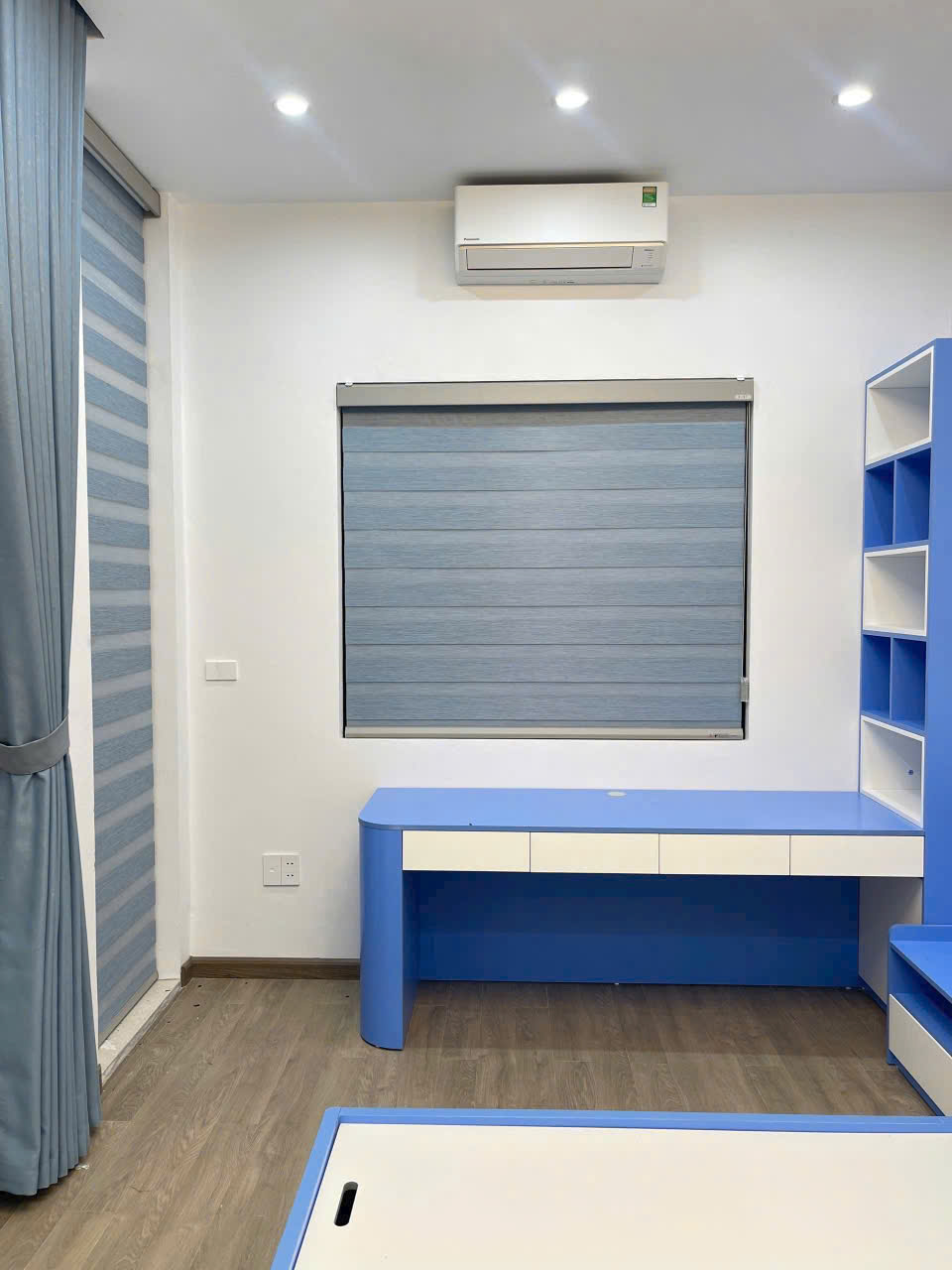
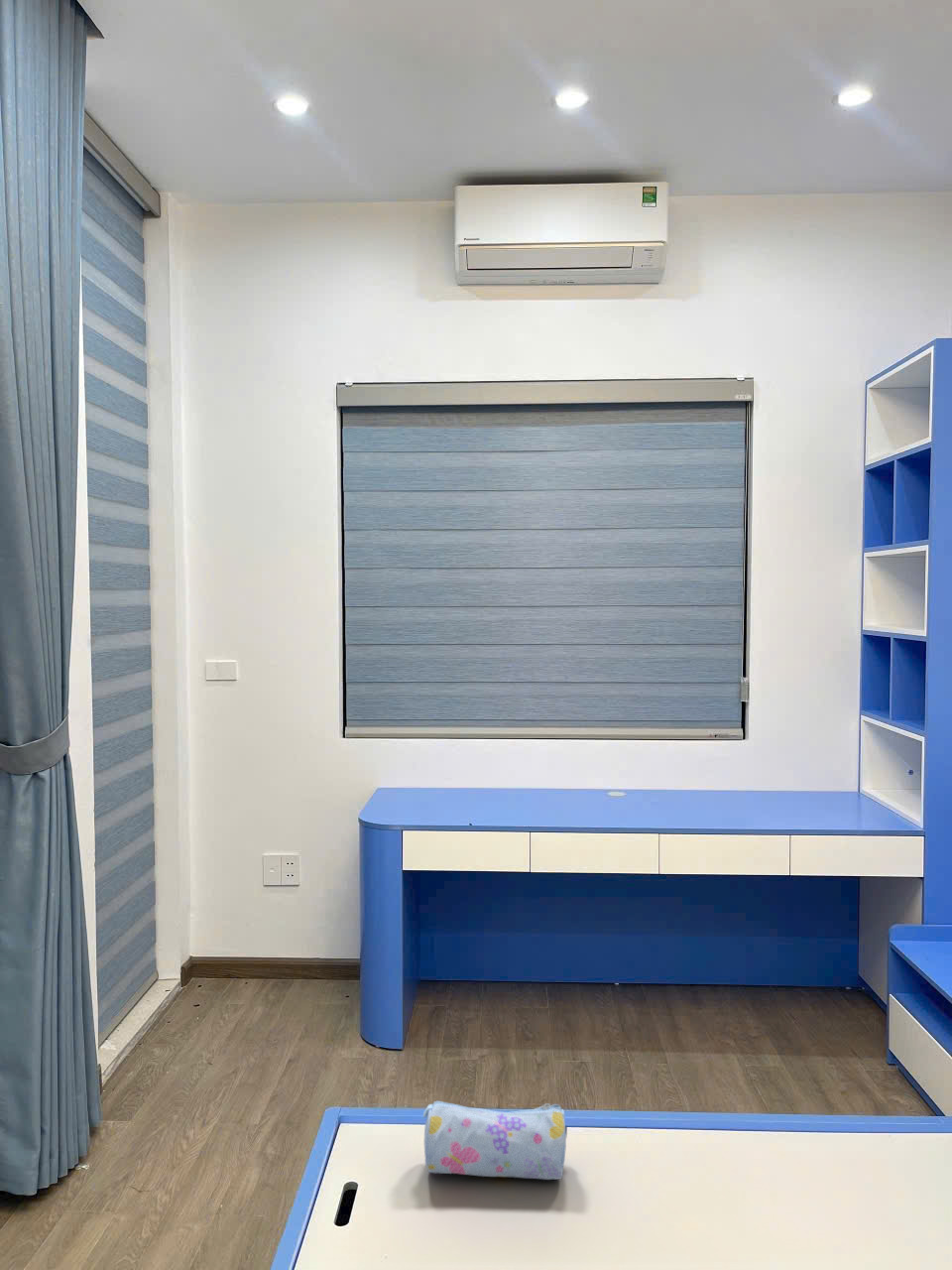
+ pencil case [422,1100,568,1181]
